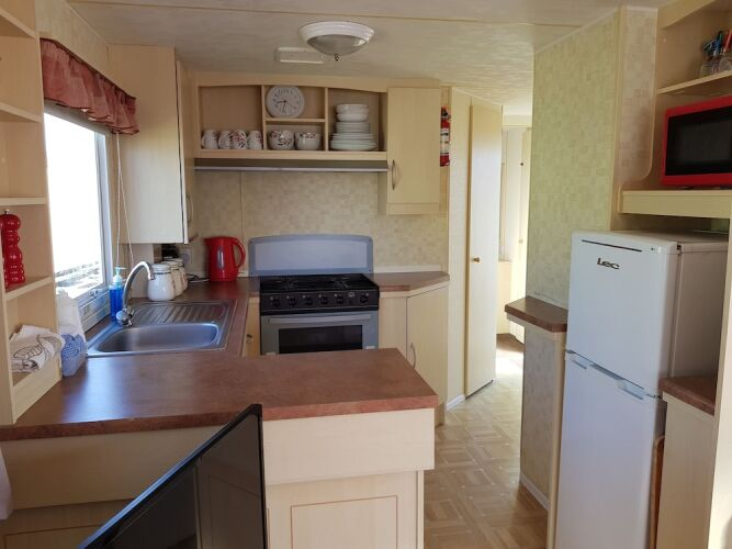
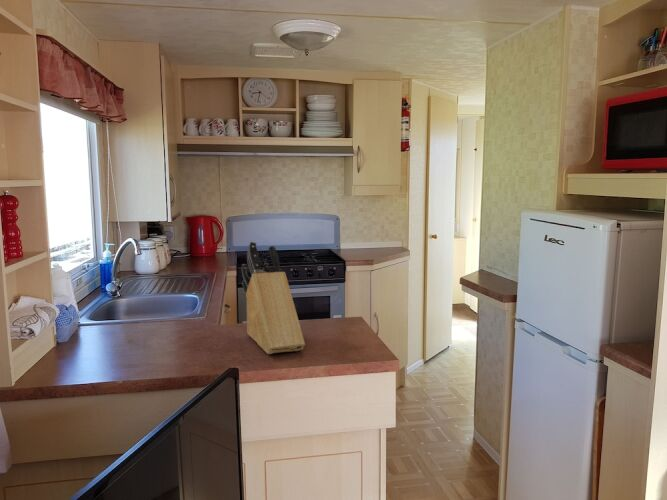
+ knife block [241,240,306,355]
